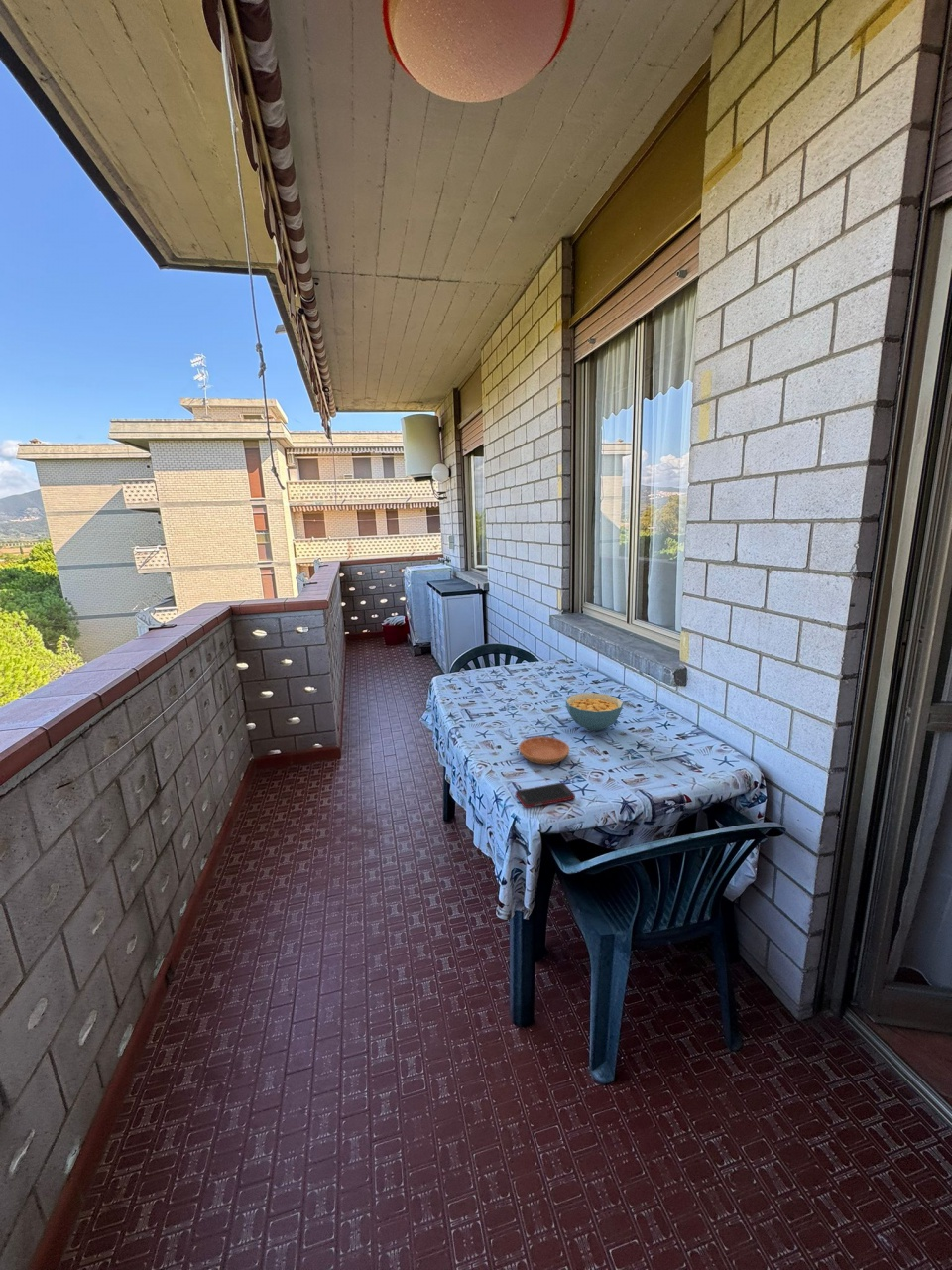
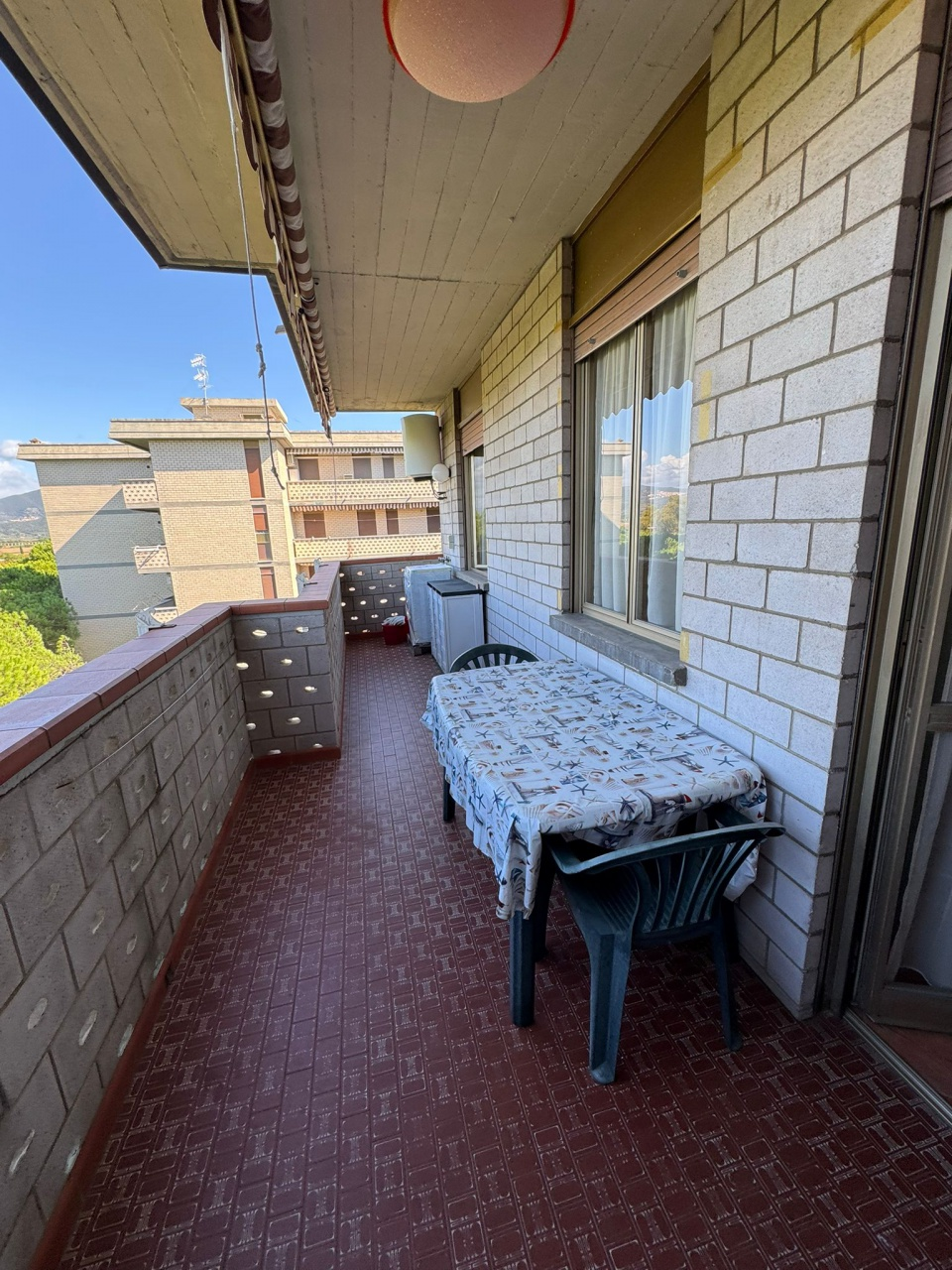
- saucer [518,736,570,766]
- cereal bowl [565,692,624,731]
- cell phone [515,782,576,809]
